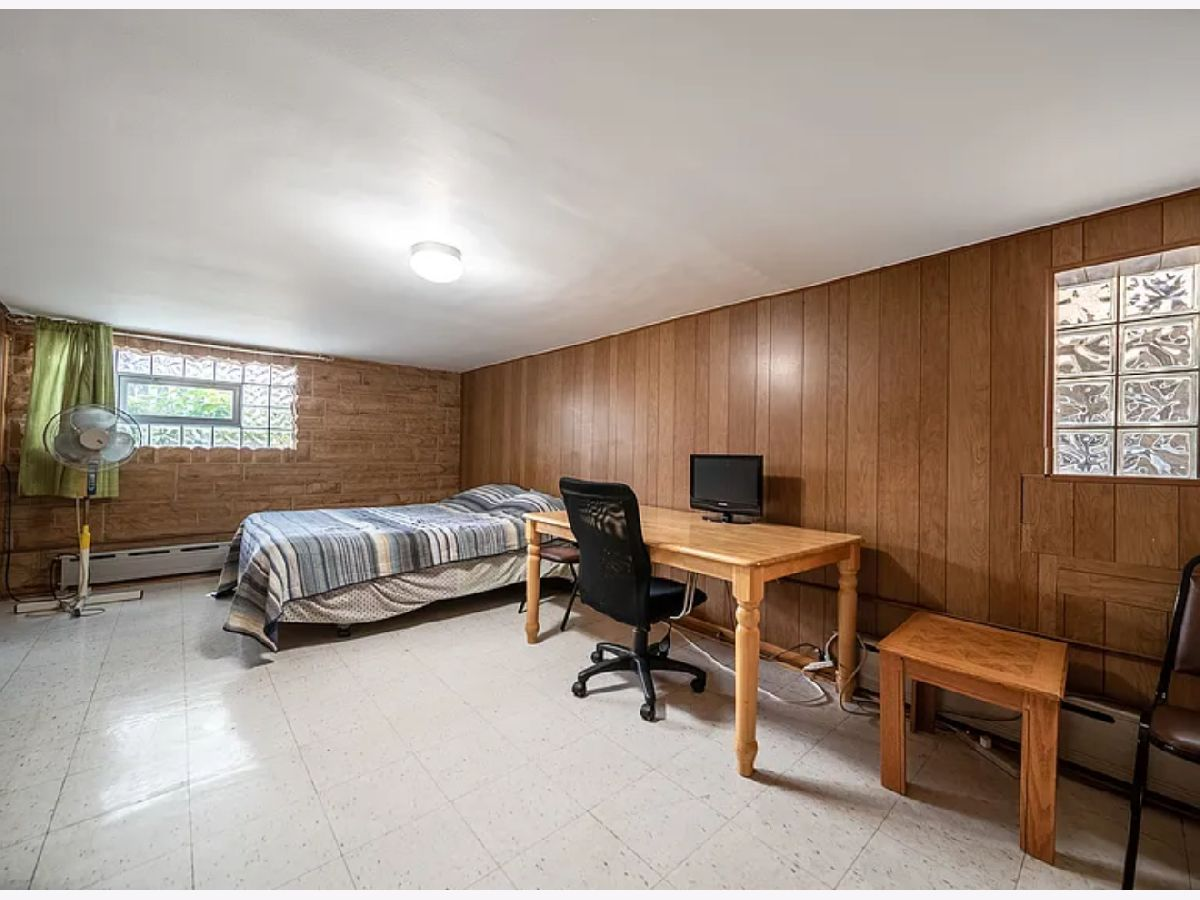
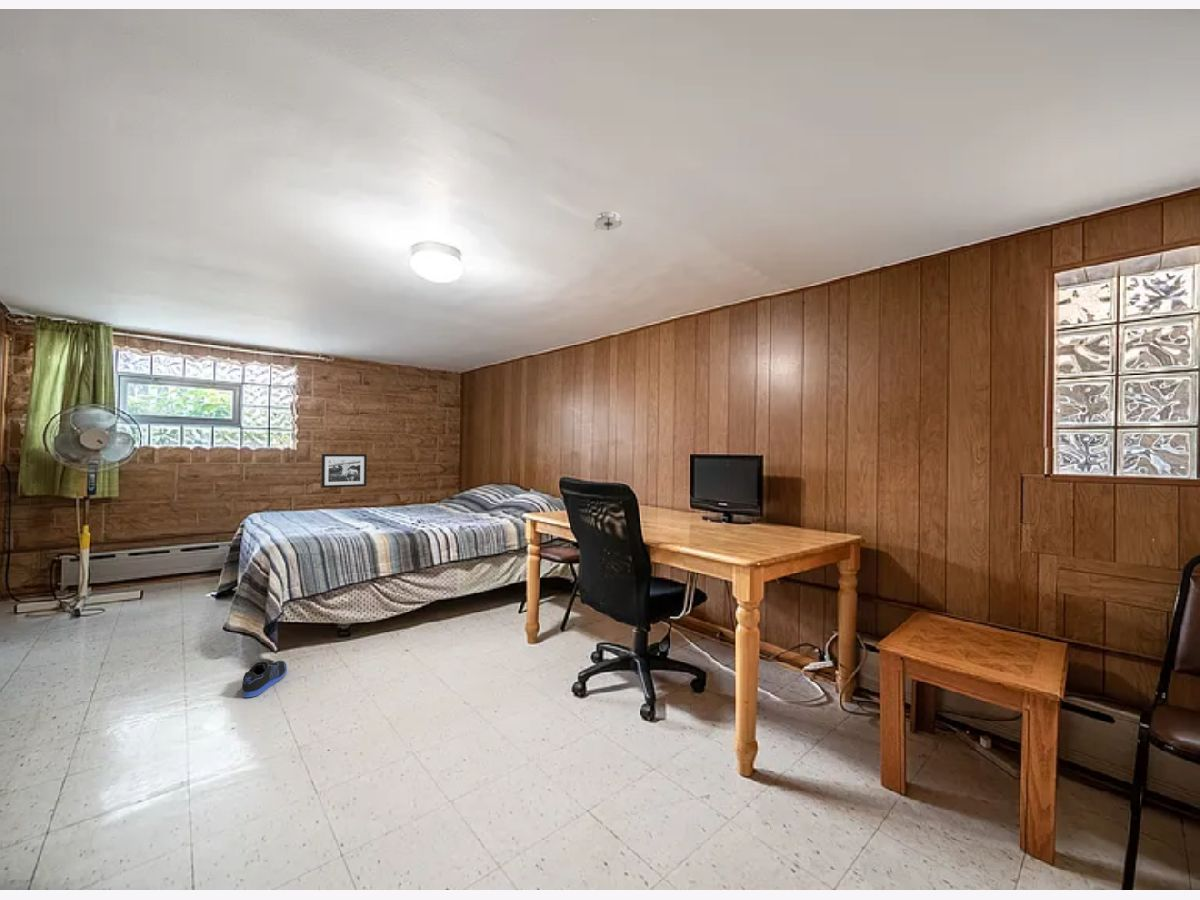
+ smoke detector [593,210,624,231]
+ sneaker [241,660,288,698]
+ picture frame [320,453,368,489]
